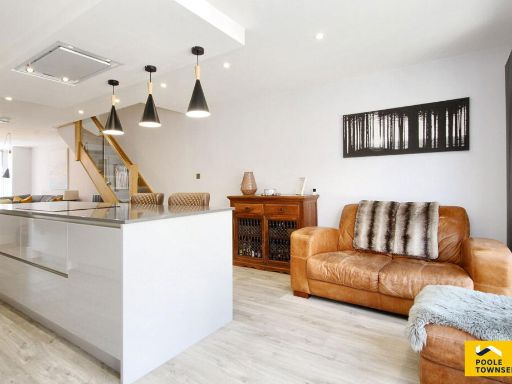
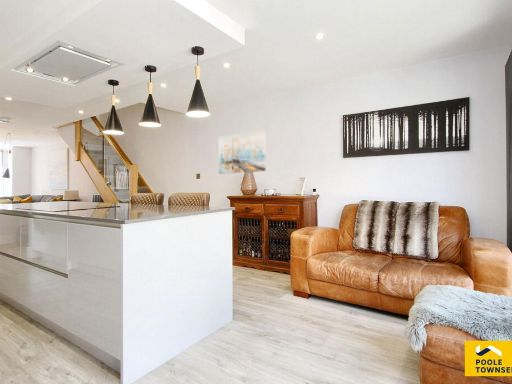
+ wall art [218,129,266,175]
